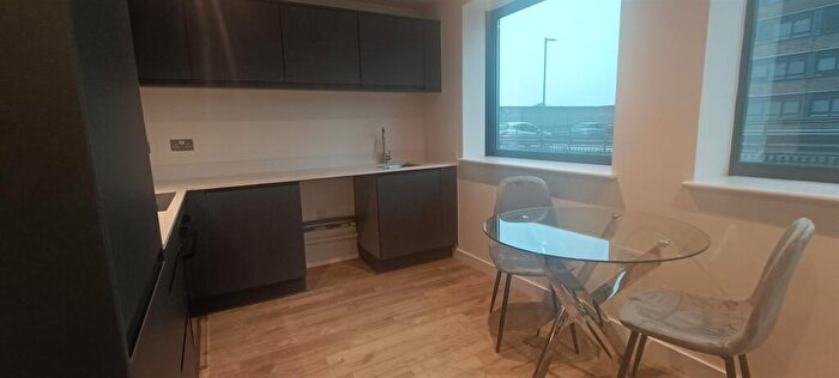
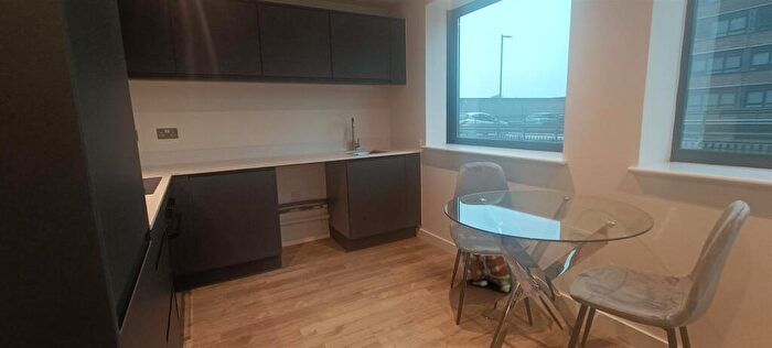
+ backpack [459,250,512,293]
